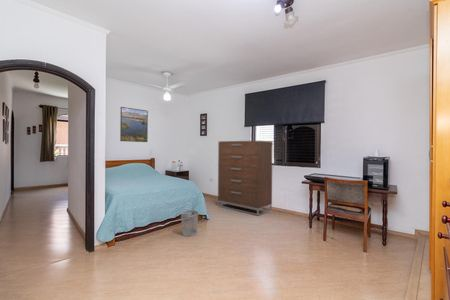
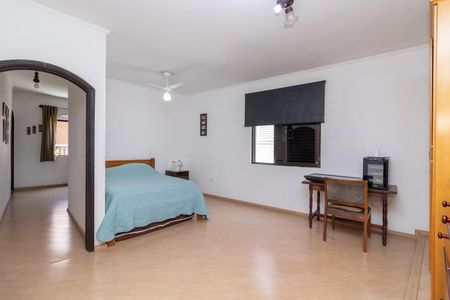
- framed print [119,106,149,143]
- dresser [217,140,274,216]
- wastebasket [180,209,199,237]
